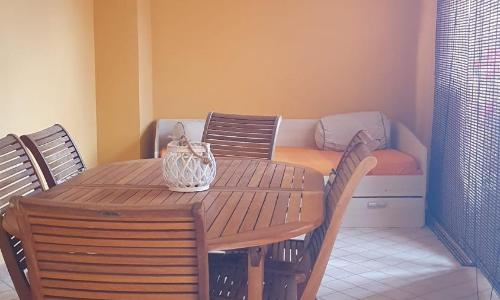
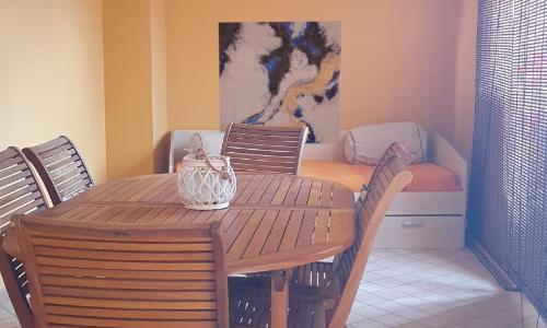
+ wall art [218,20,342,144]
